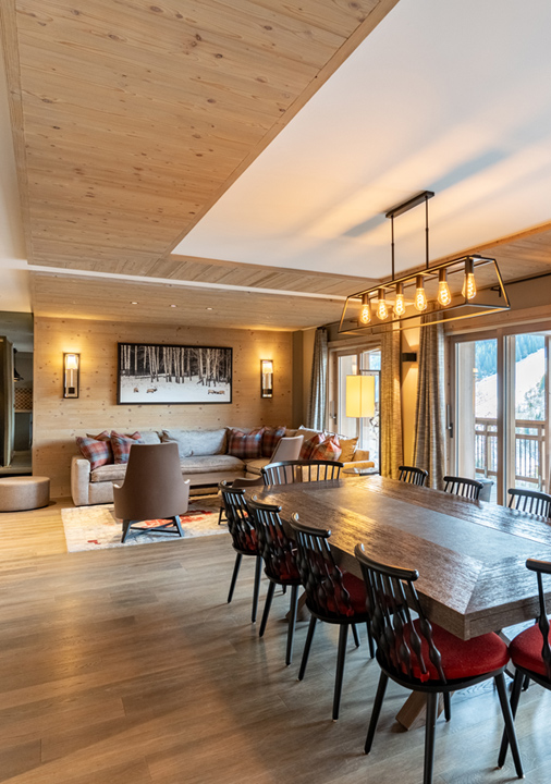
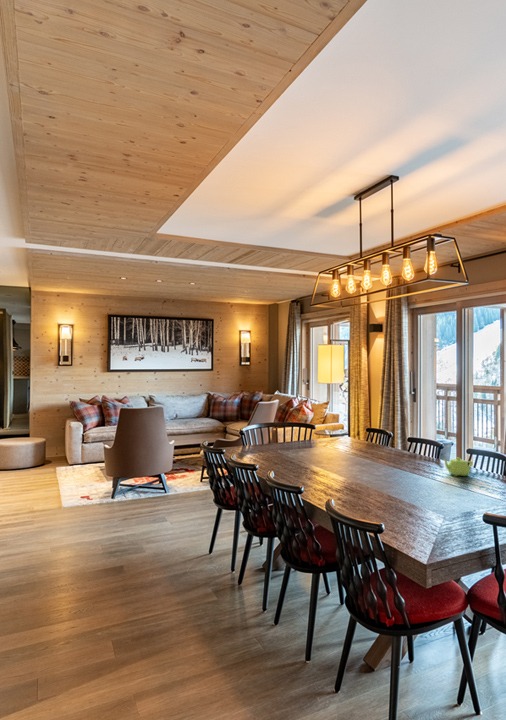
+ teapot [441,457,474,477]
